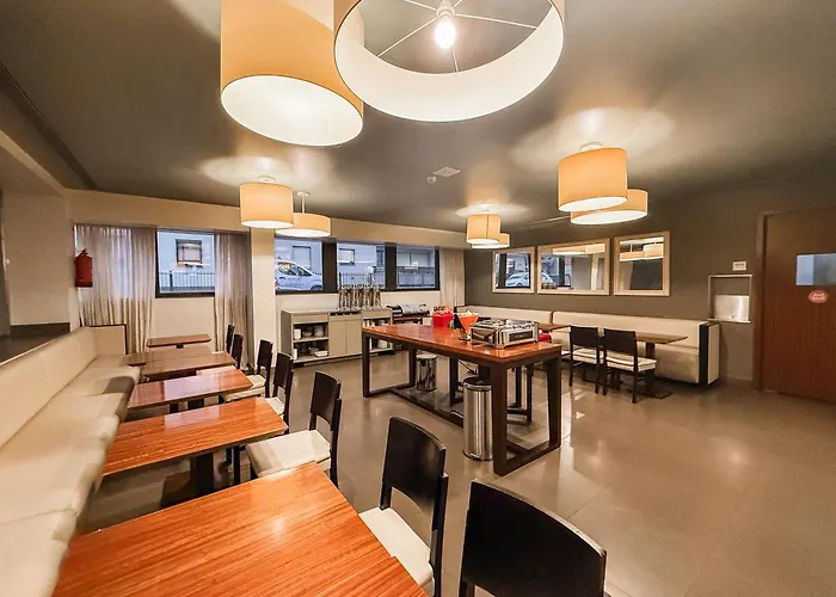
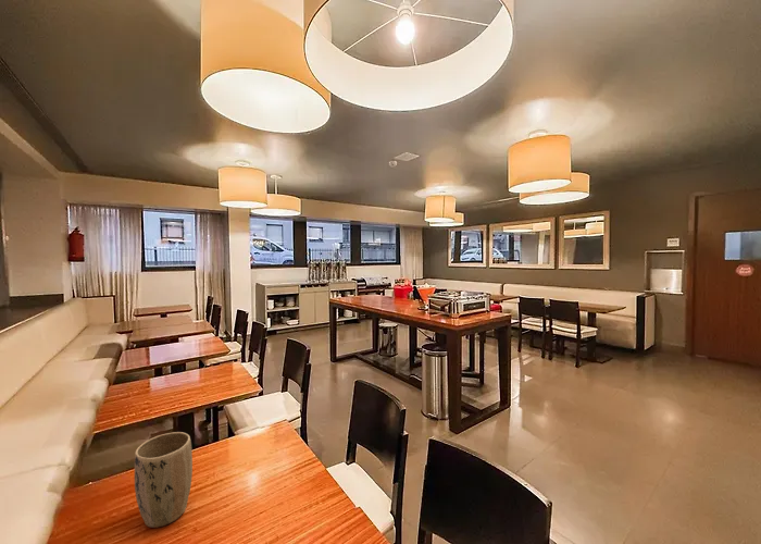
+ plant pot [134,431,194,529]
